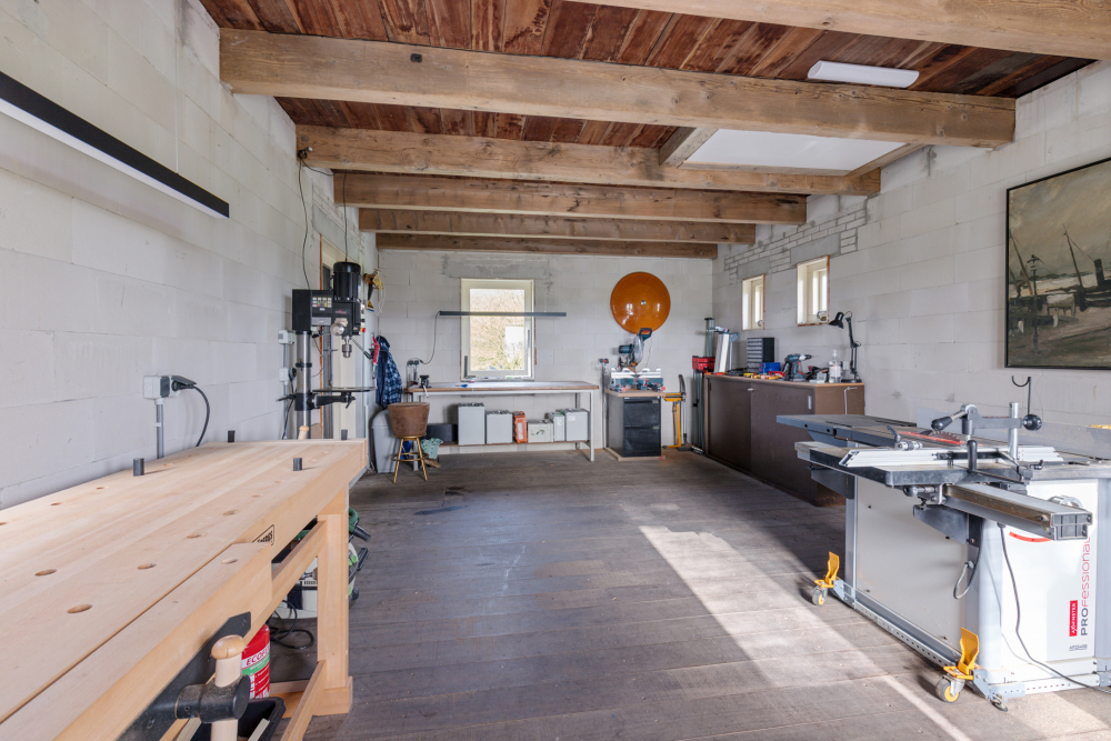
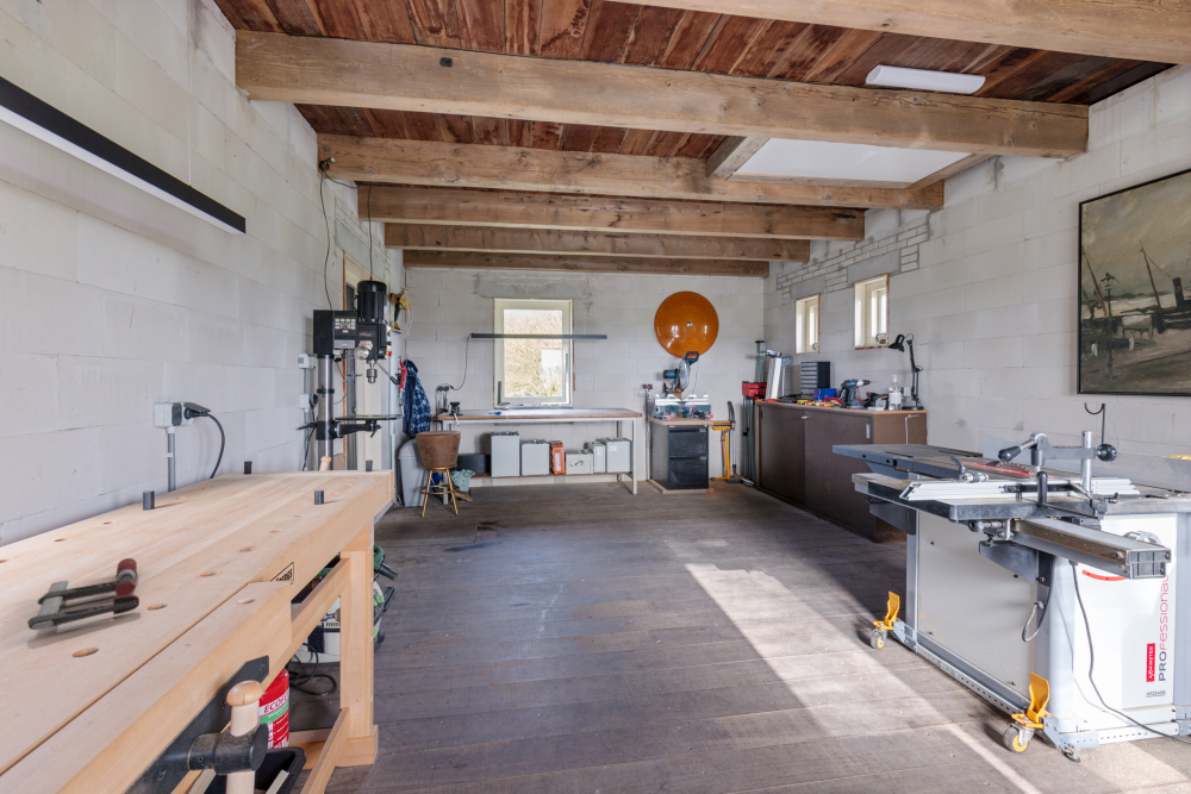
+ clamp [26,557,141,631]
